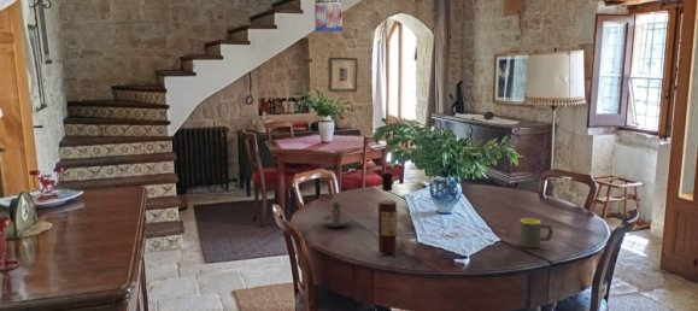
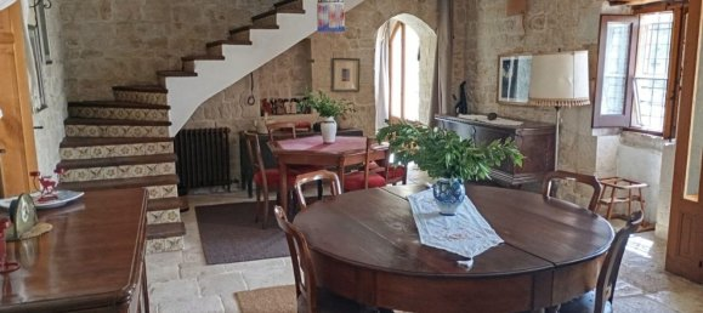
- wine bottle [377,171,399,256]
- mug [518,217,553,250]
- candle holder [319,201,354,228]
